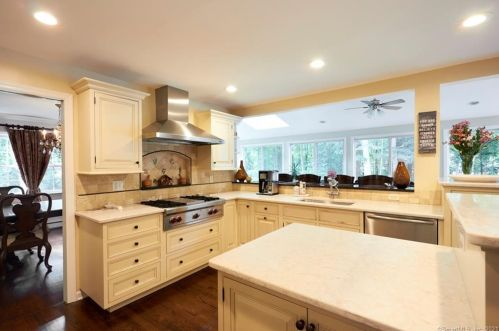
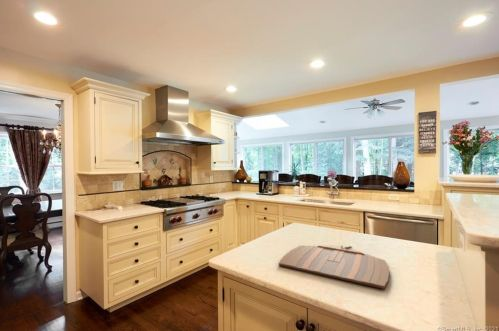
+ cutting board [278,244,390,290]
